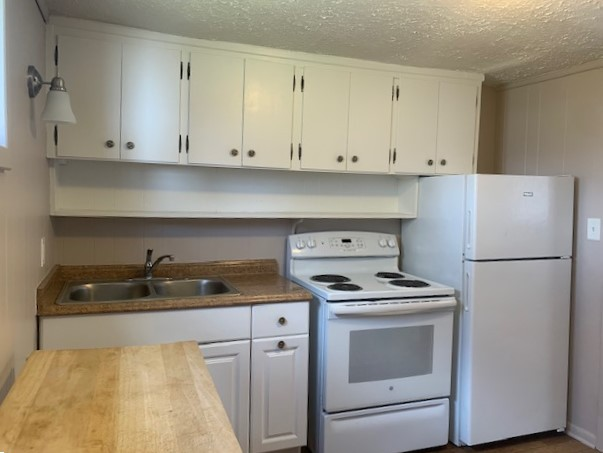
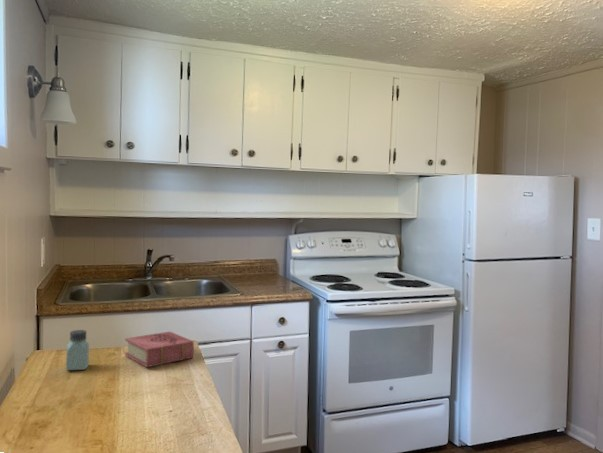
+ saltshaker [65,329,90,371]
+ book [124,330,195,368]
